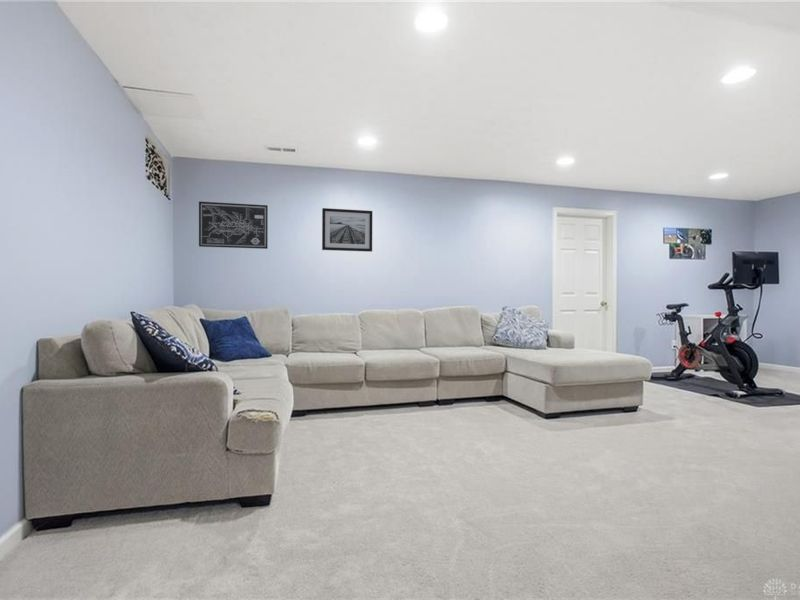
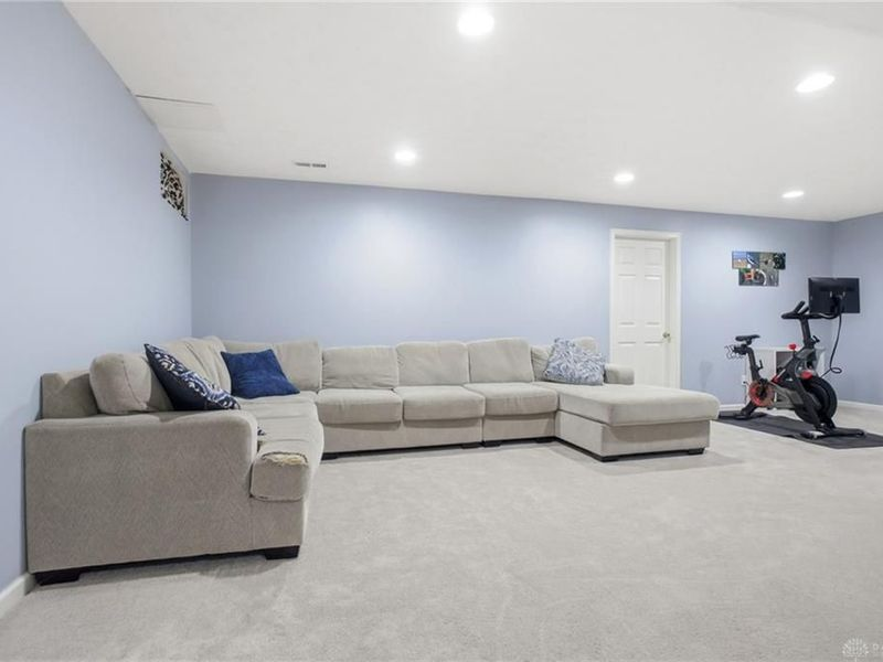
- wall art [321,207,373,253]
- wall art [198,201,269,250]
